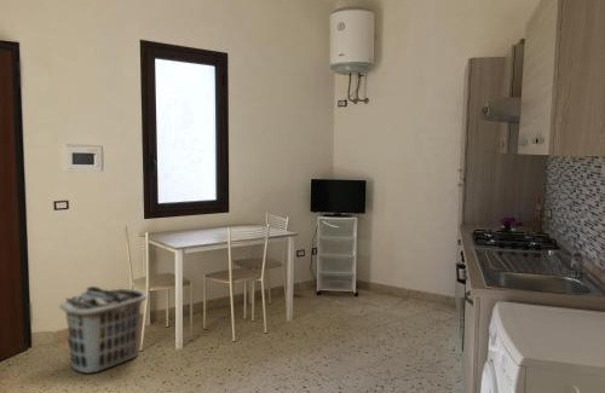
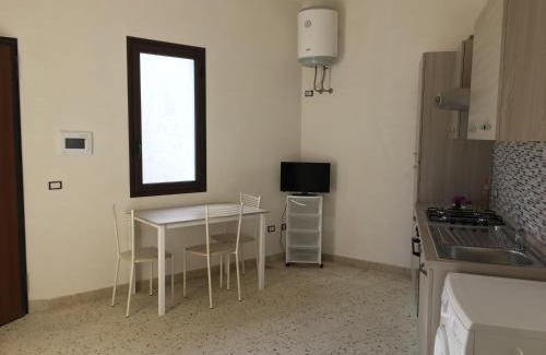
- clothes hamper [58,285,148,375]
